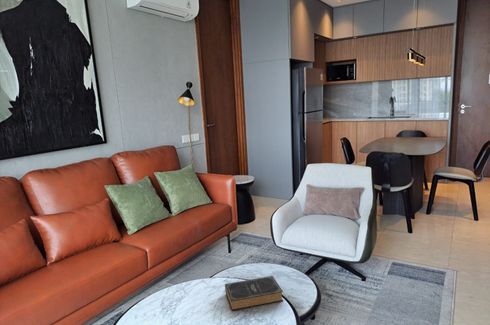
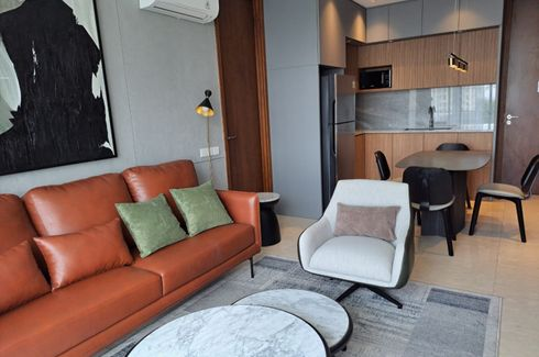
- book [224,275,284,312]
